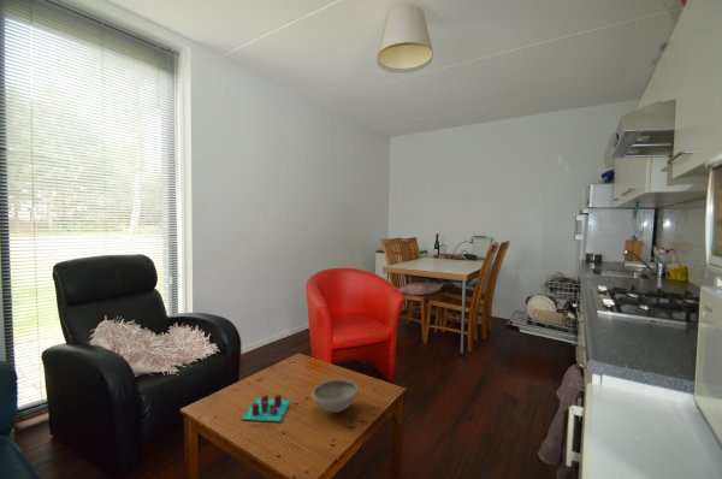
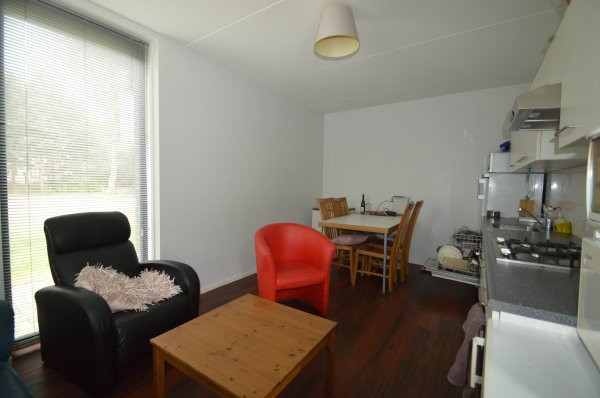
- candle [241,394,292,422]
- bowl [312,378,360,414]
